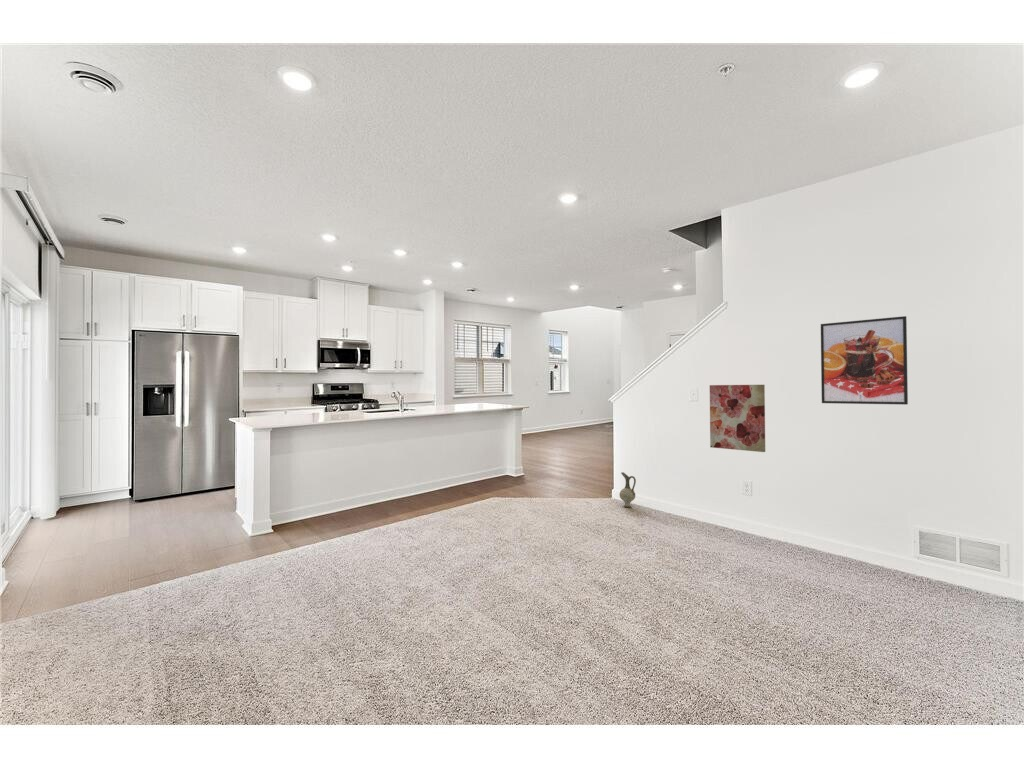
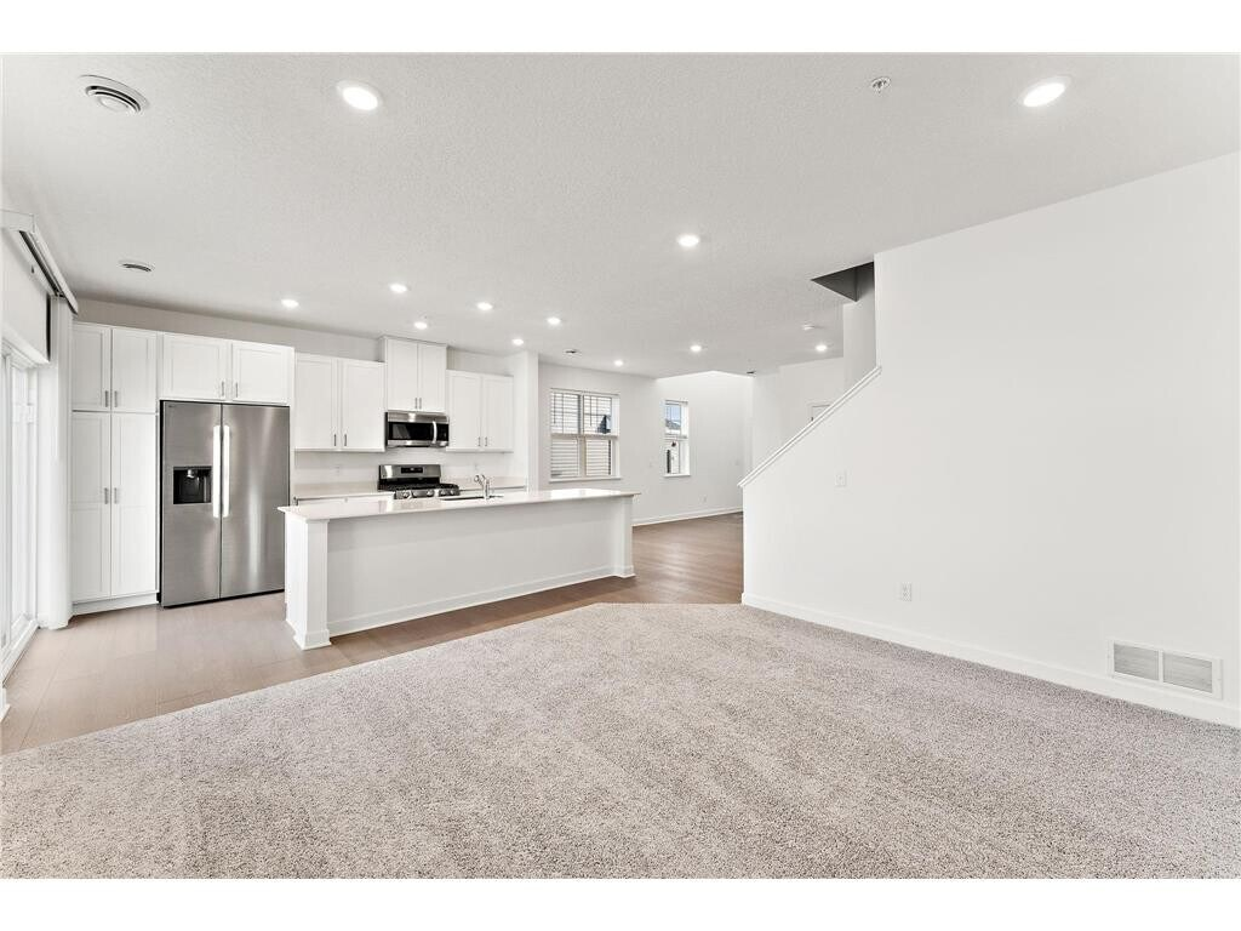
- ceramic jug [619,471,637,509]
- wall art [709,384,766,453]
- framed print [820,315,909,406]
